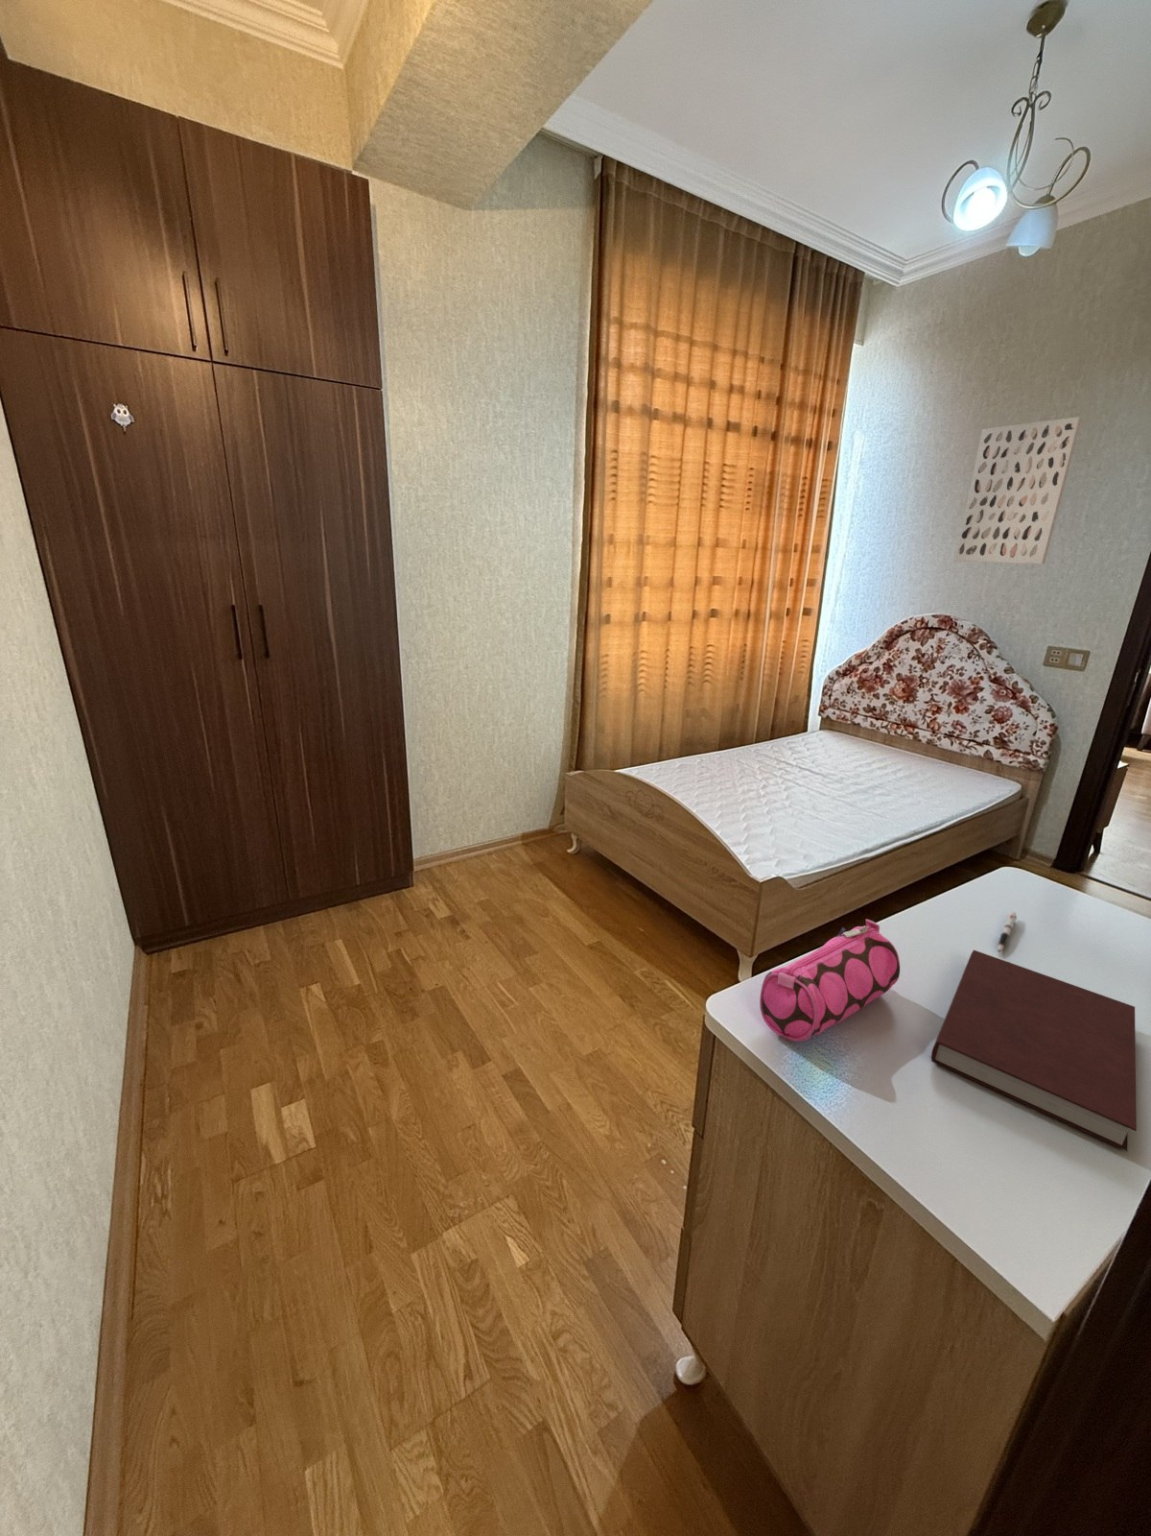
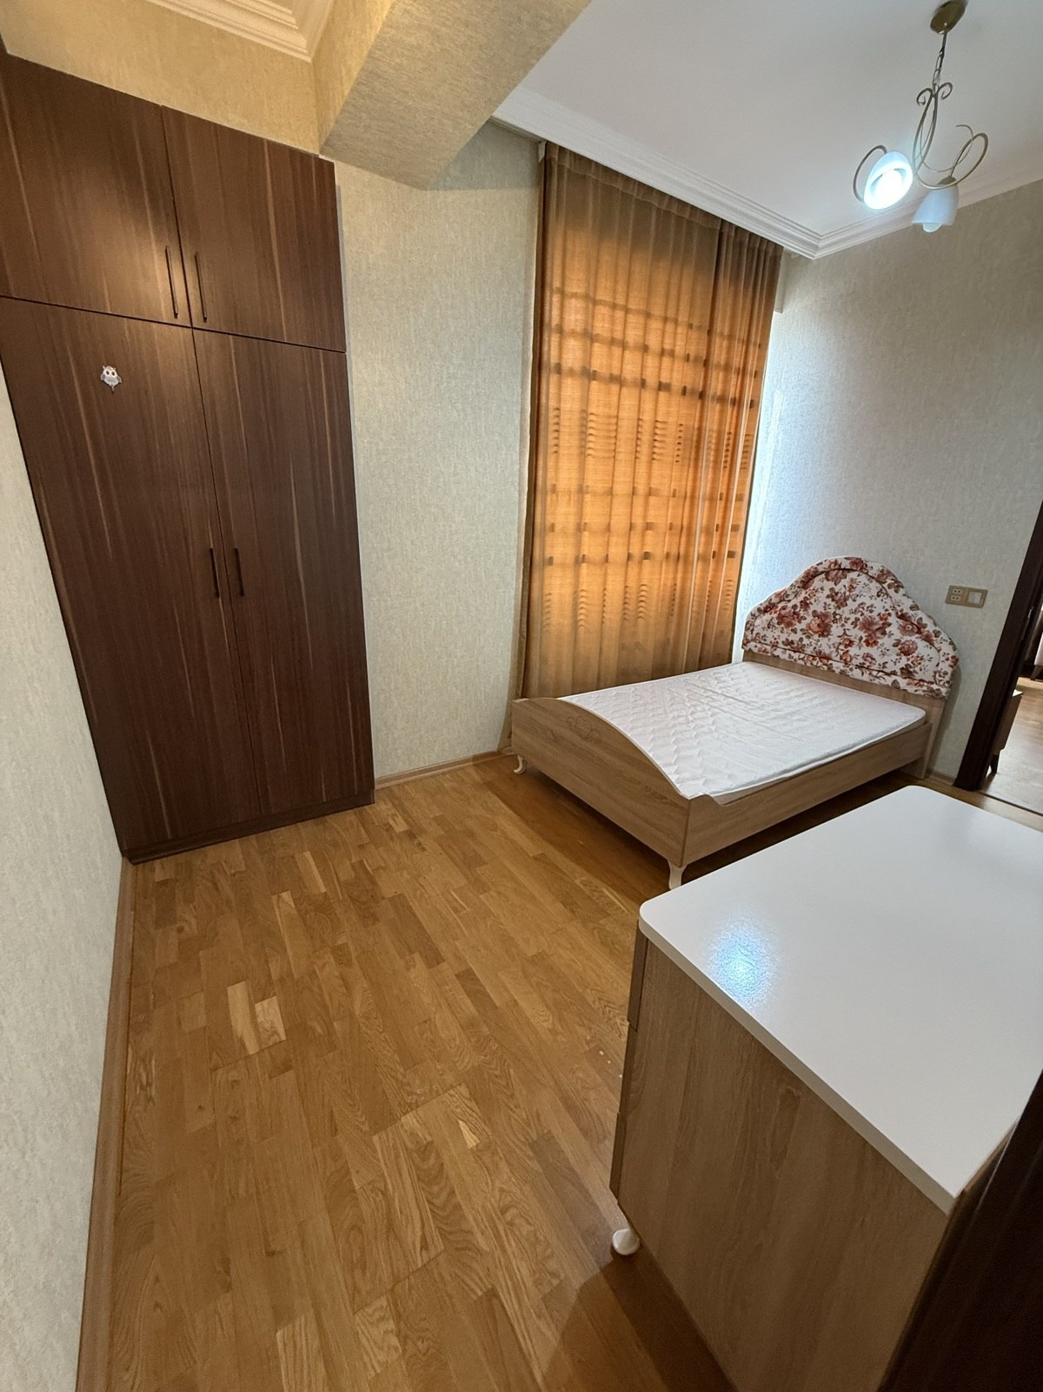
- notebook [931,949,1138,1151]
- pencil case [759,918,901,1043]
- pen [996,911,1018,953]
- wall art [954,416,1083,565]
